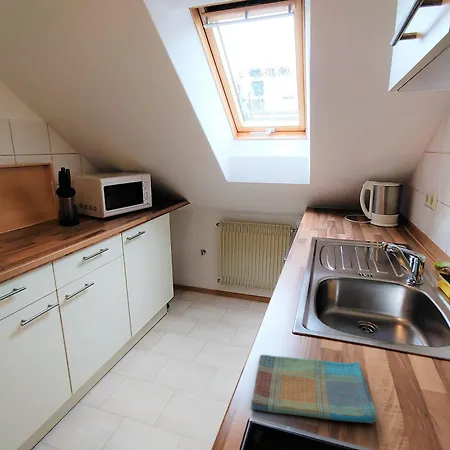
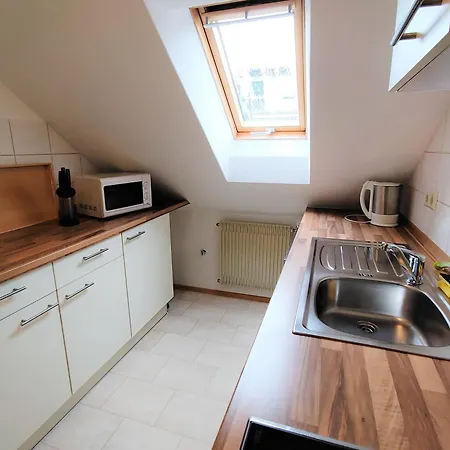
- dish towel [250,354,379,424]
